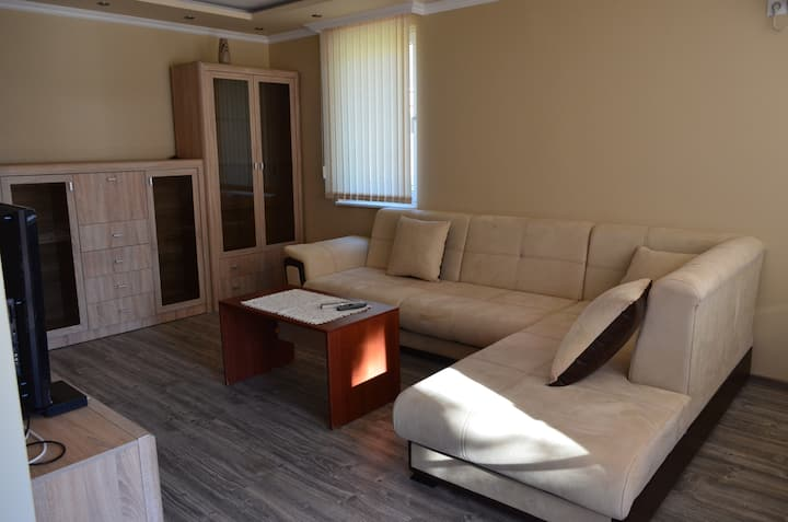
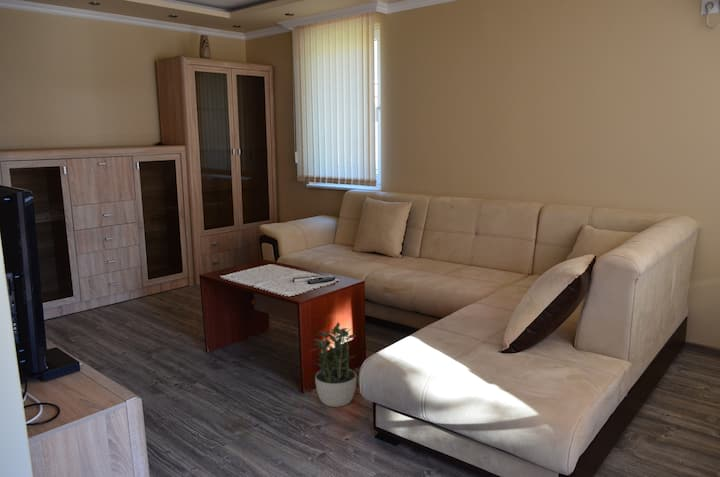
+ potted plant [310,321,357,408]
